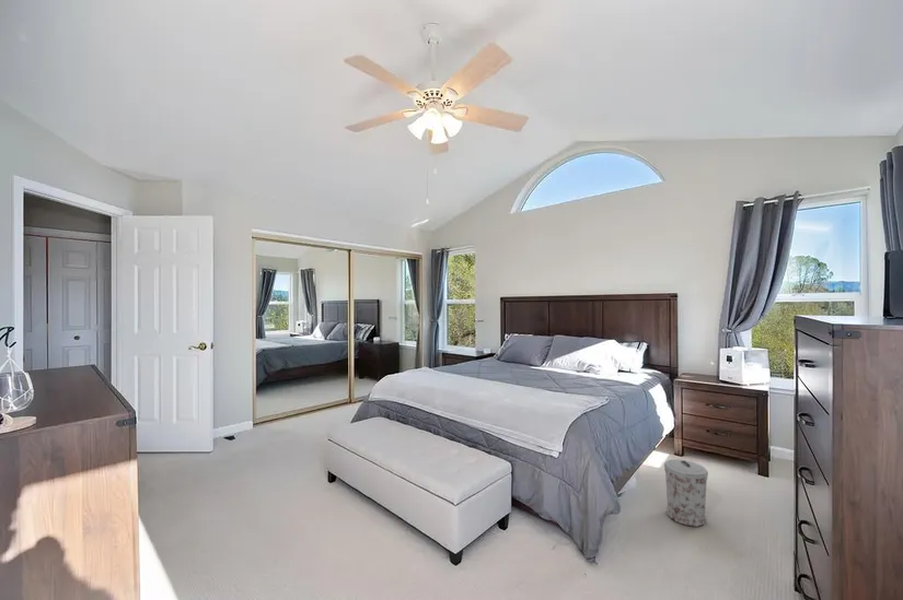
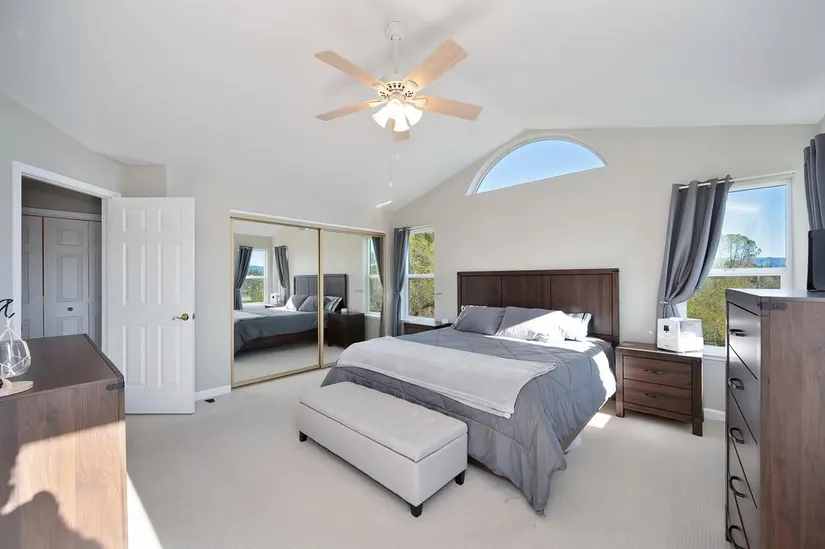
- trash can [663,458,709,528]
